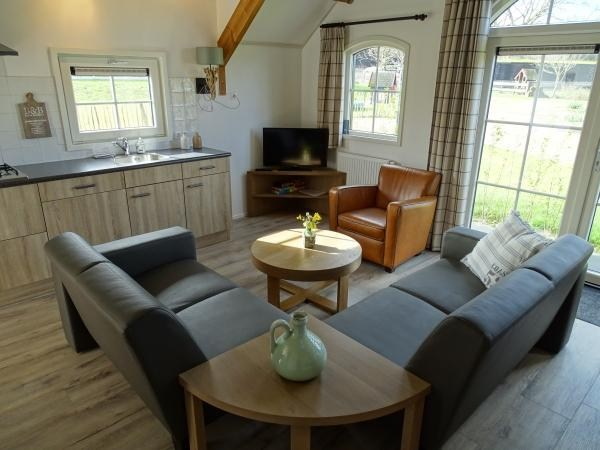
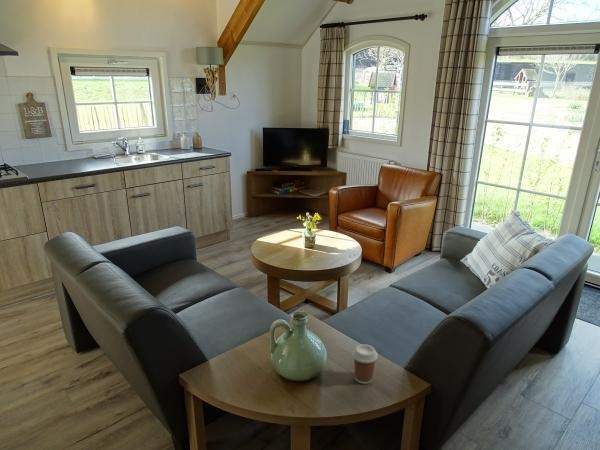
+ coffee cup [351,343,379,385]
